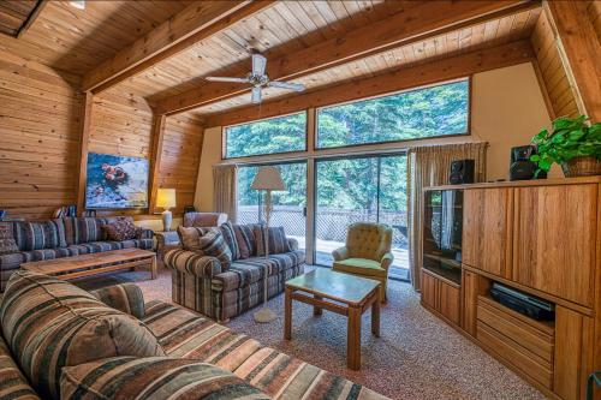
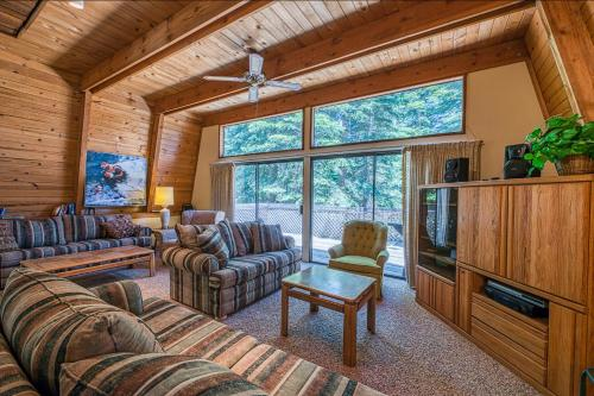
- floor lamp [249,165,287,323]
